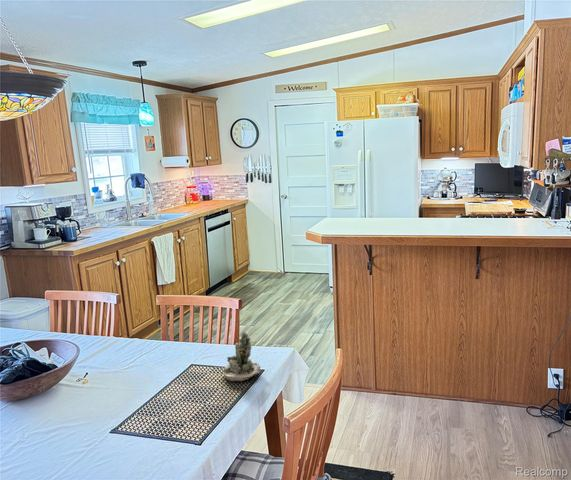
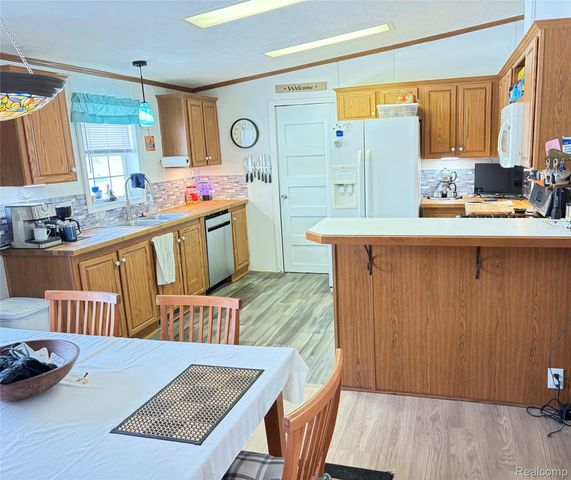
- succulent planter [222,331,261,382]
